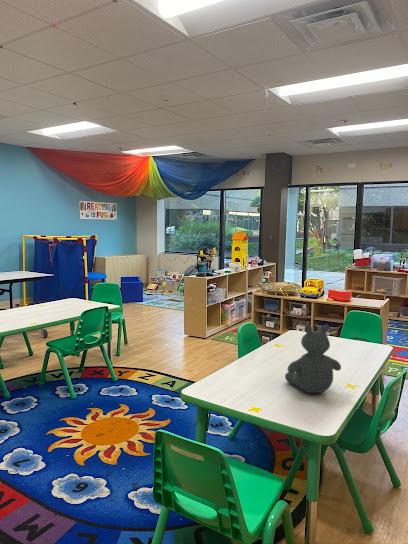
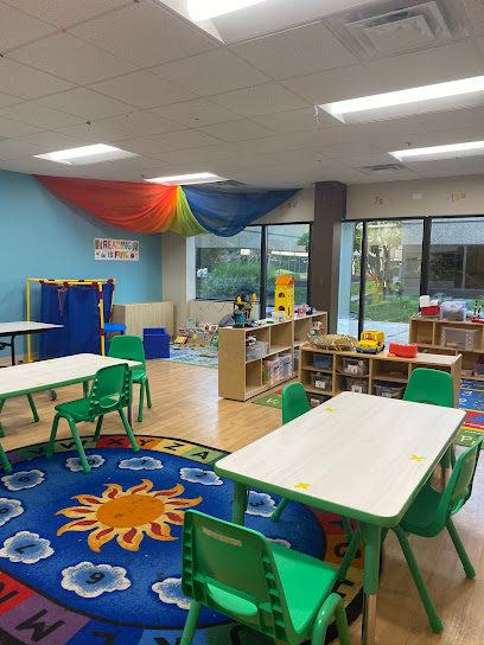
- teddy bear [284,324,342,394]
